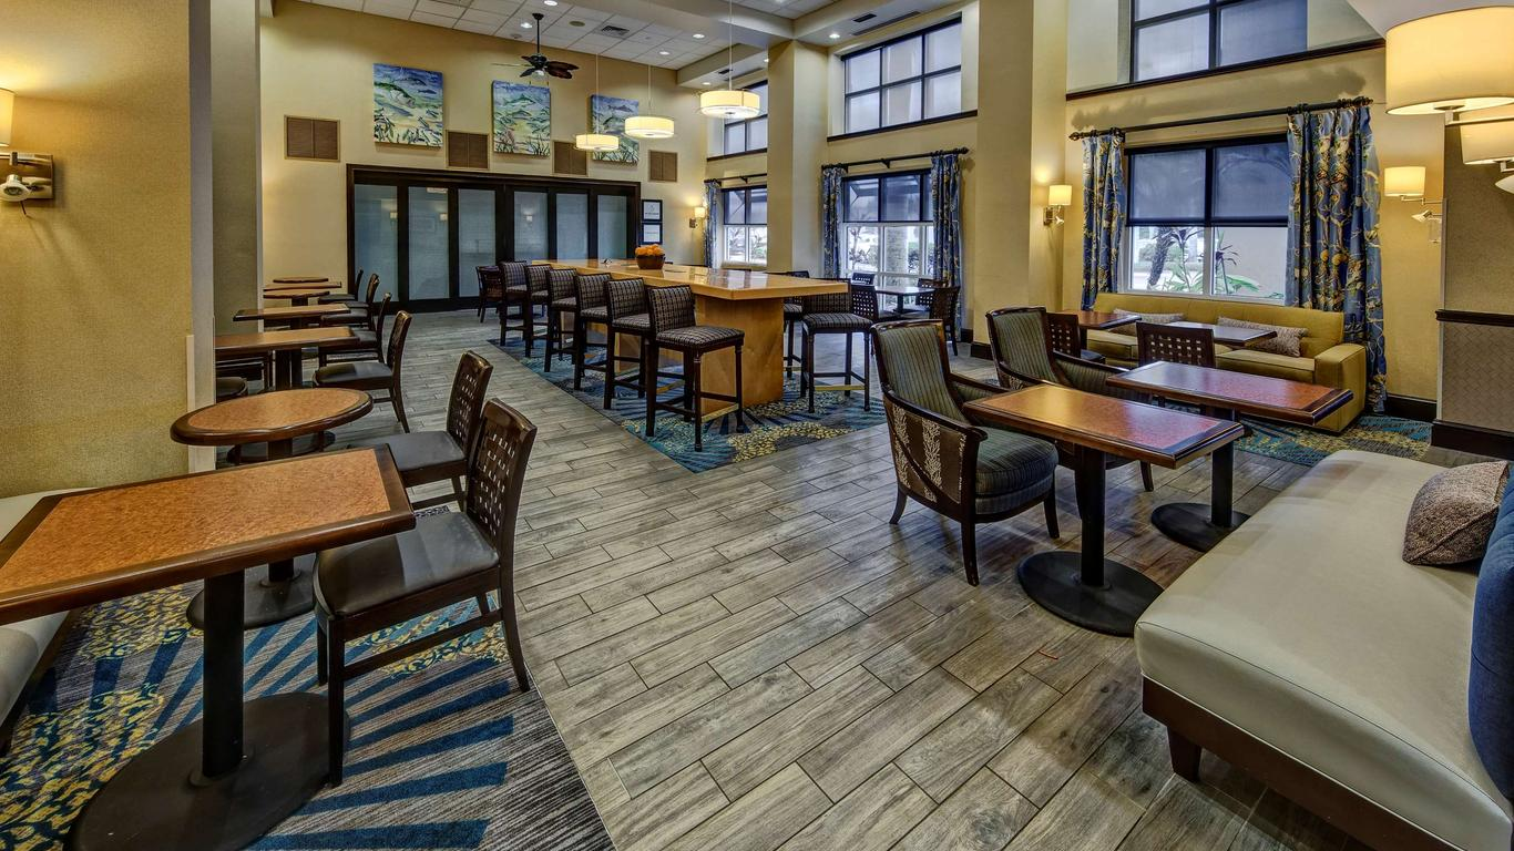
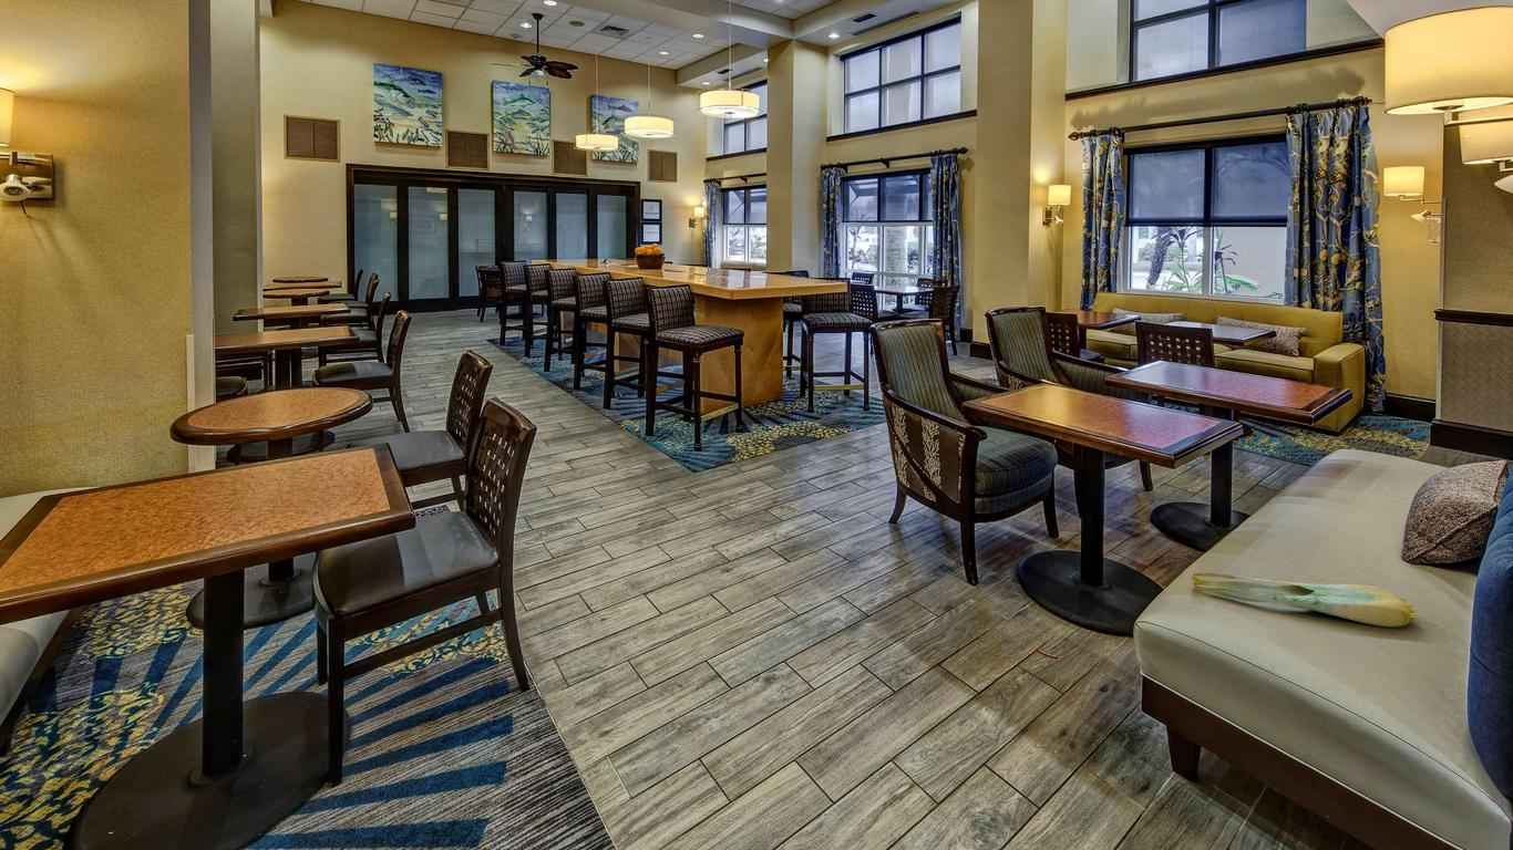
+ tote bag [1190,572,1420,628]
